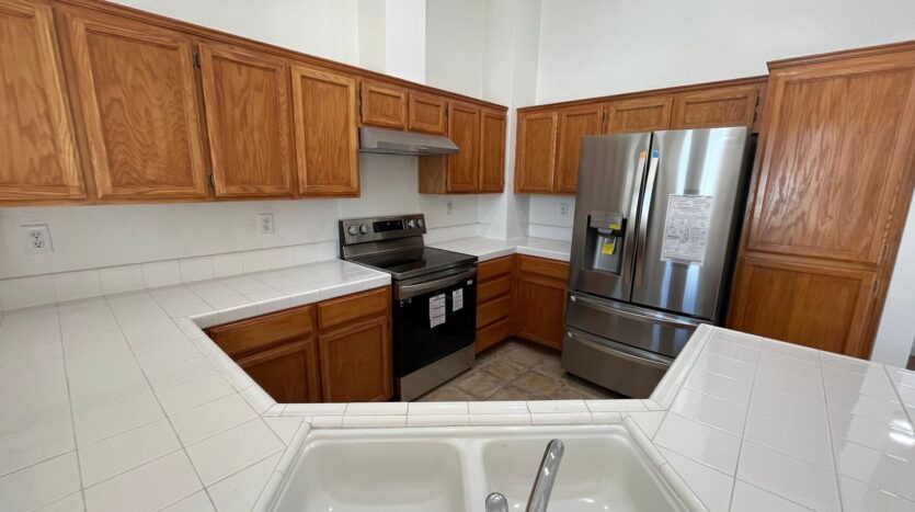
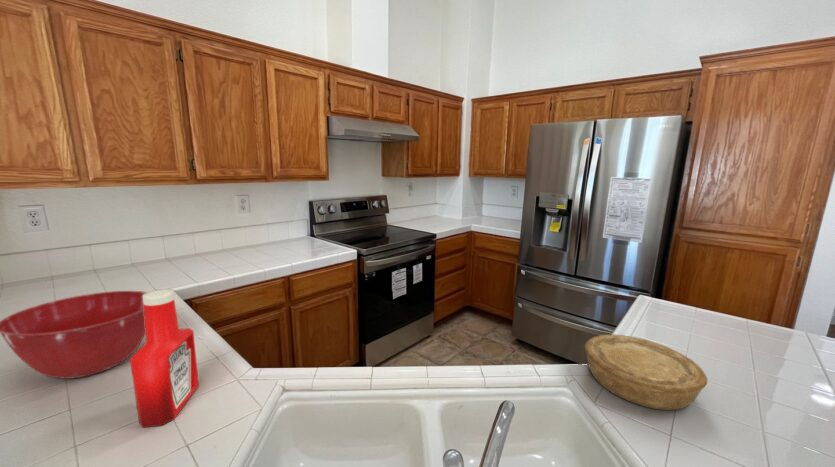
+ soap bottle [129,288,200,429]
+ bowl [583,334,708,411]
+ mixing bowl [0,290,148,380]
